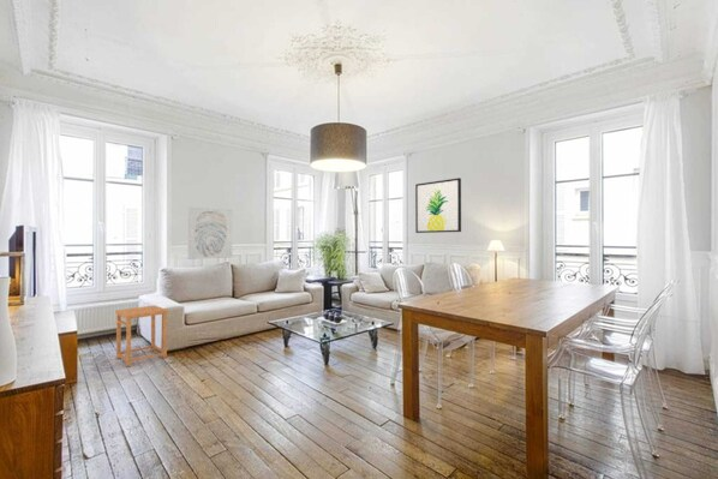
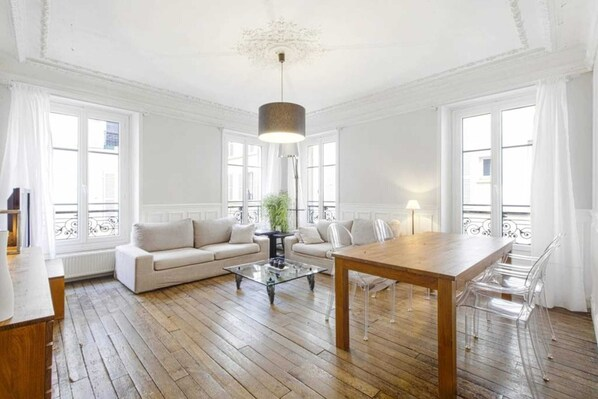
- wall art [187,206,233,261]
- side table [114,304,168,367]
- wall art [414,176,462,234]
